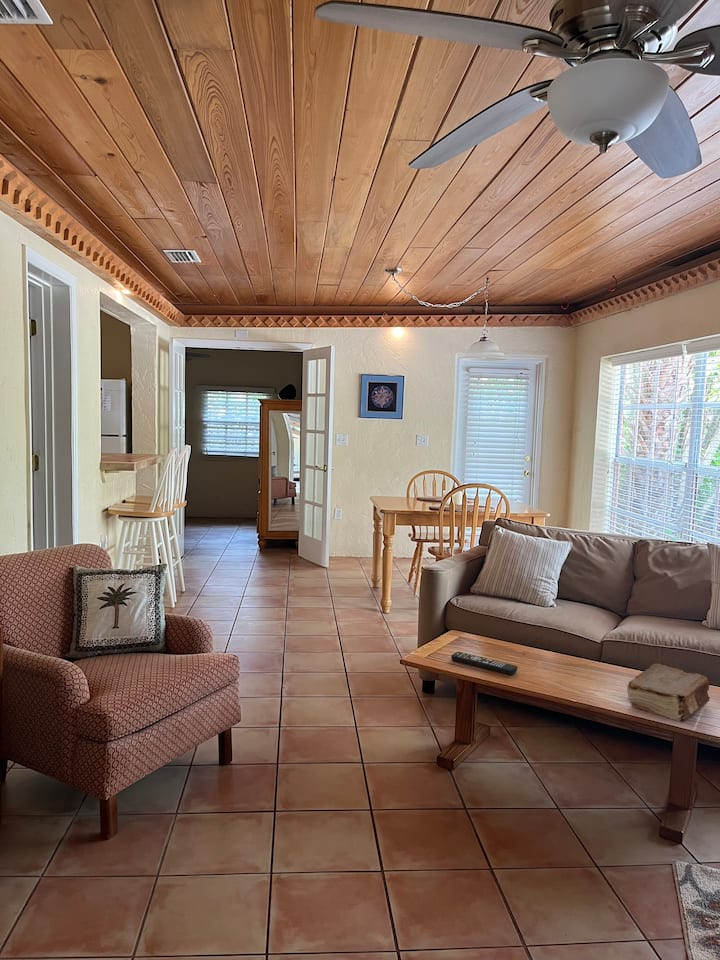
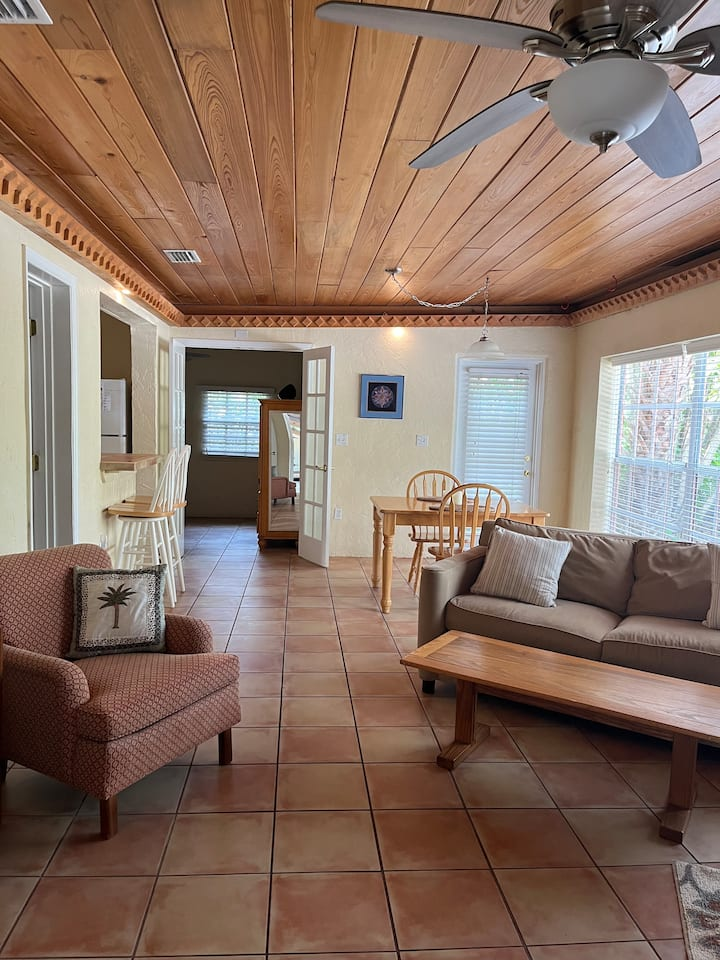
- book [626,663,711,722]
- remote control [450,651,519,676]
